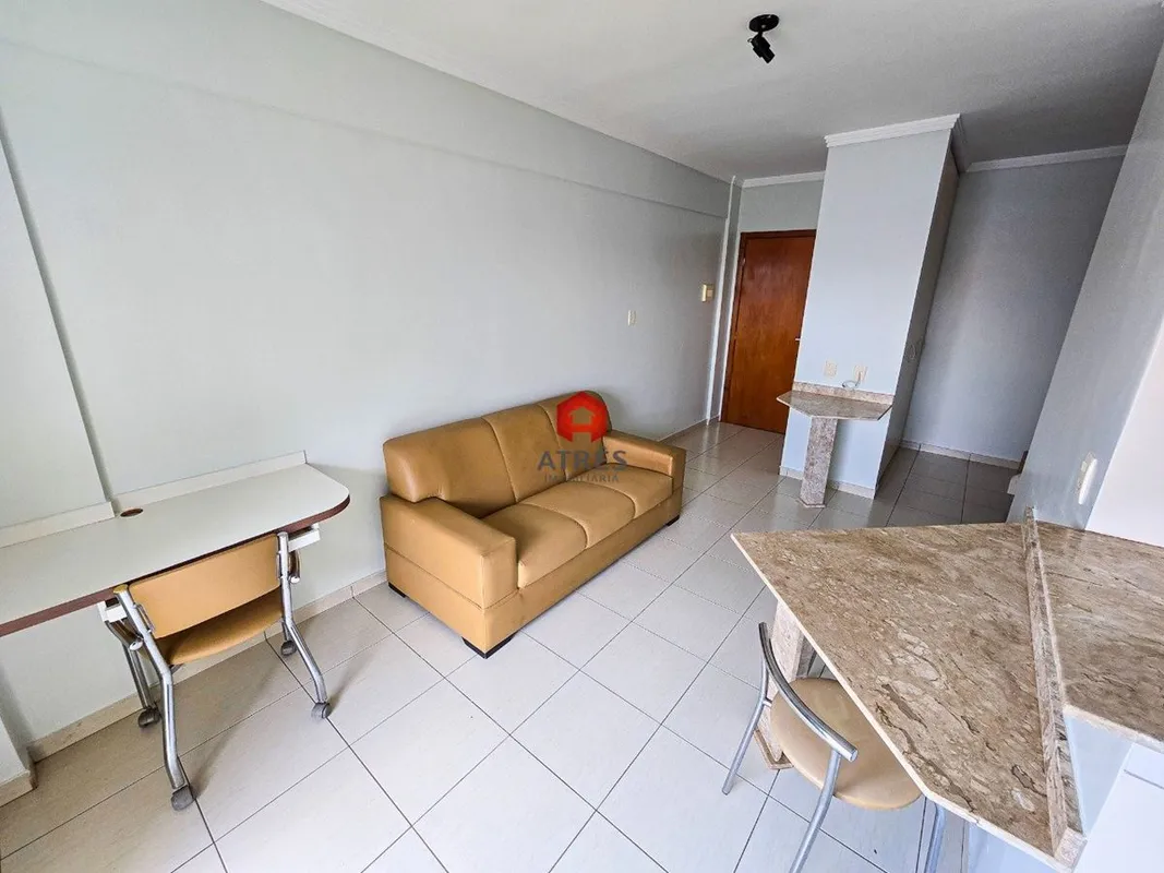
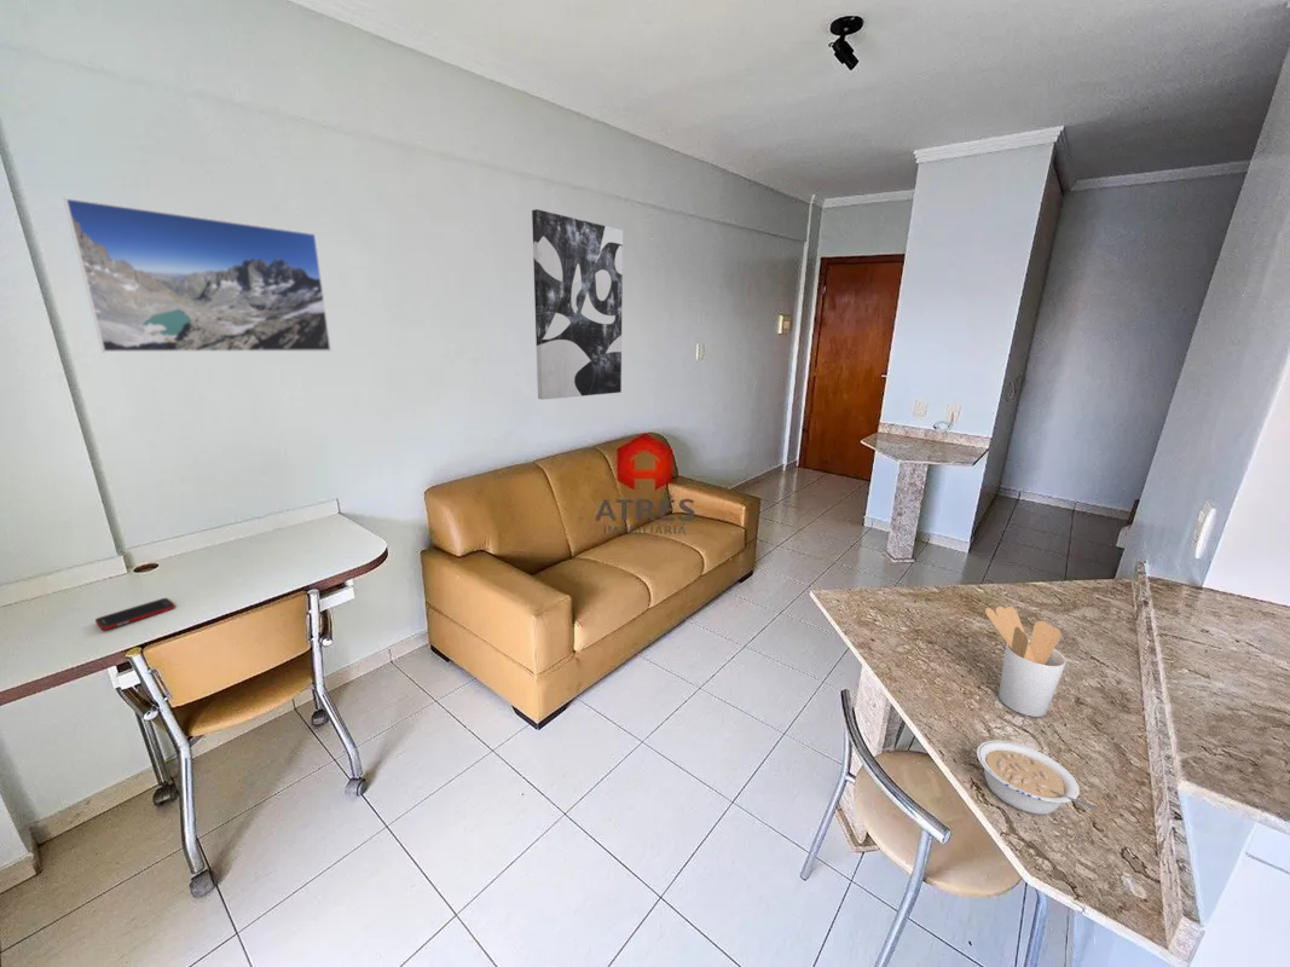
+ wall art [531,208,624,401]
+ legume [976,740,1099,816]
+ cell phone [94,597,177,631]
+ utensil holder [984,606,1068,718]
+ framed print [63,196,332,353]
